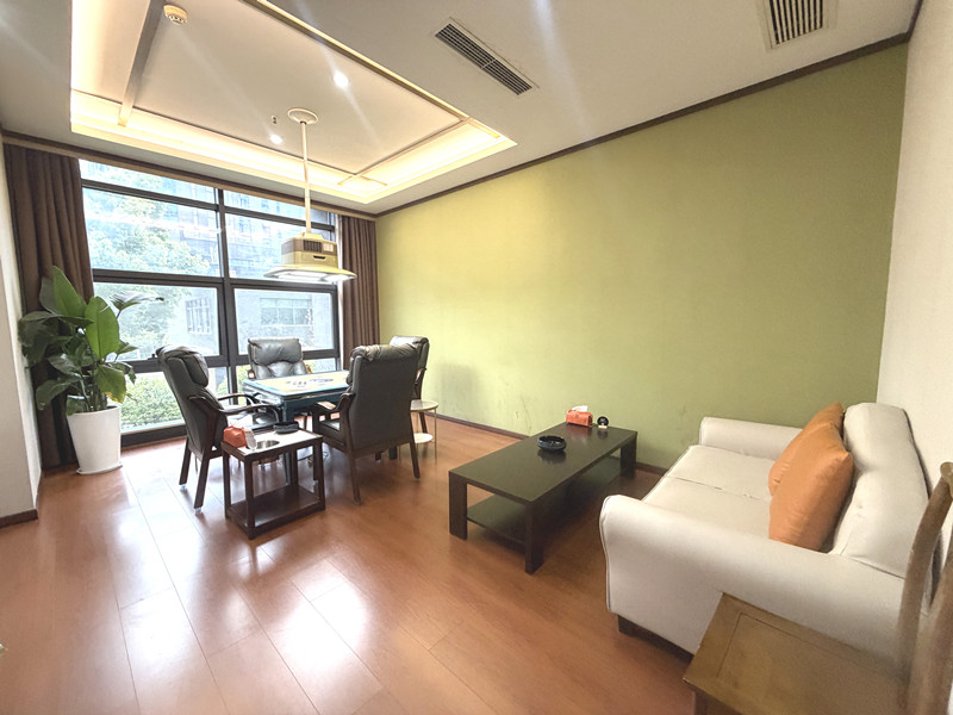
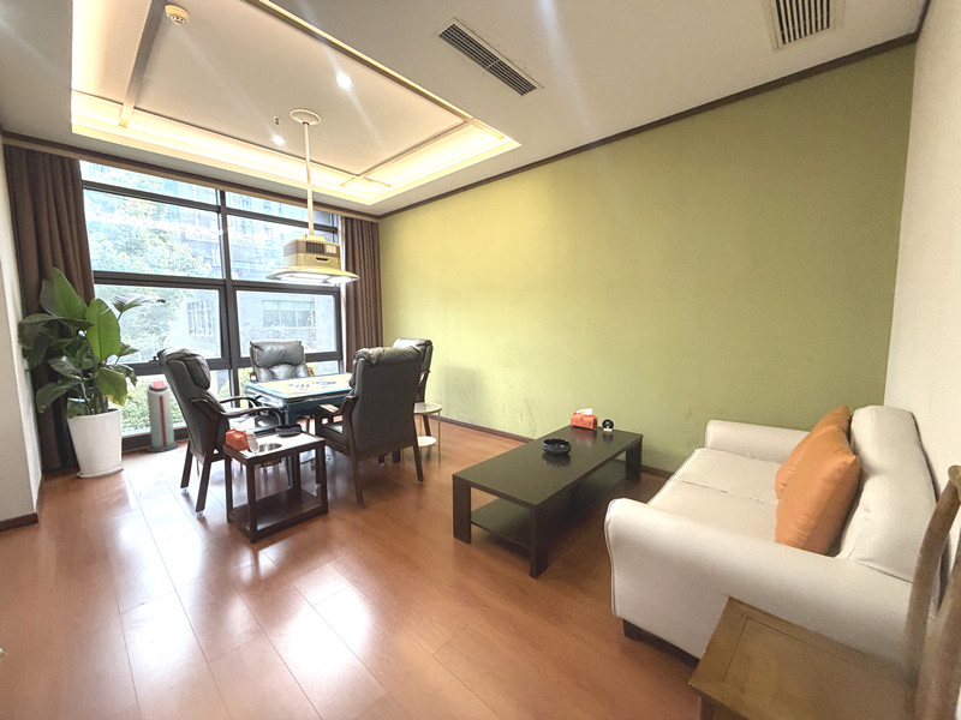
+ air purifier [145,379,180,454]
